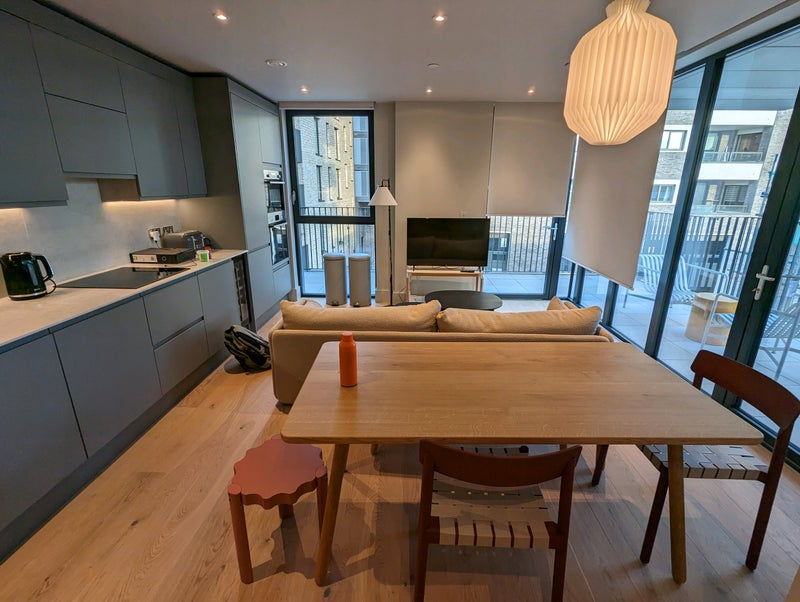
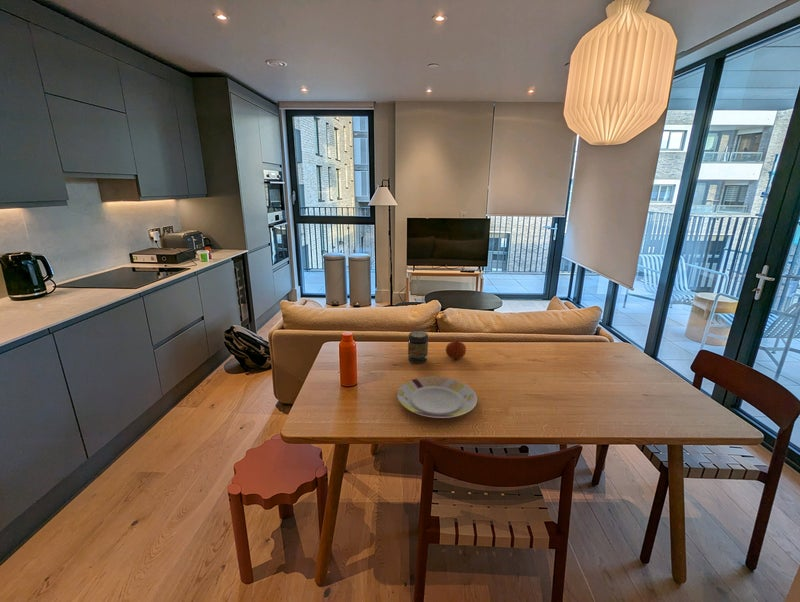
+ jar [407,330,429,364]
+ plate [396,376,478,419]
+ fruit [445,340,467,360]
